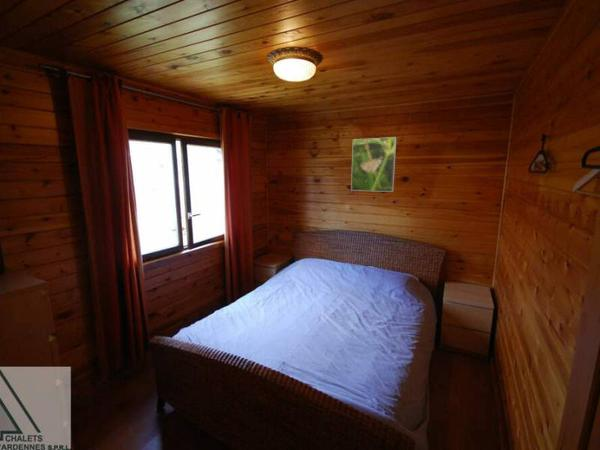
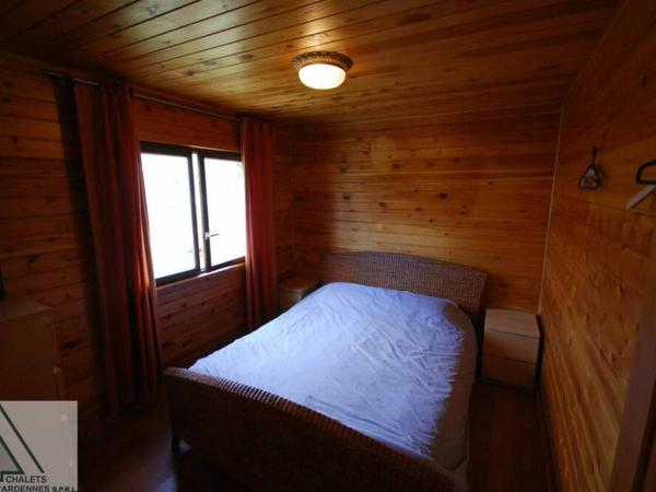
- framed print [350,136,397,193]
